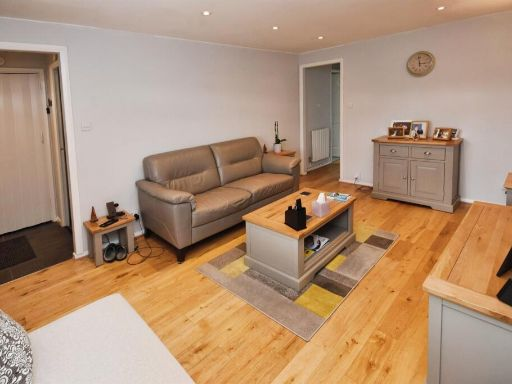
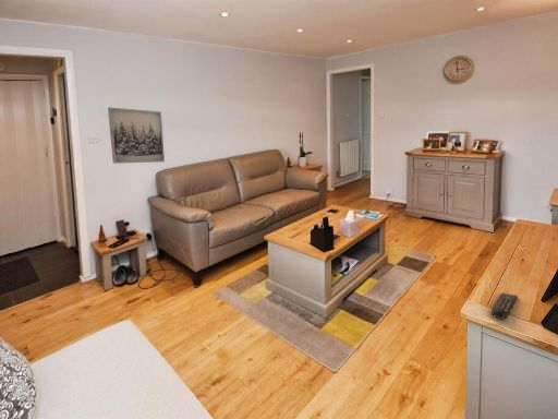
+ remote control [490,291,519,321]
+ wall art [107,107,166,165]
